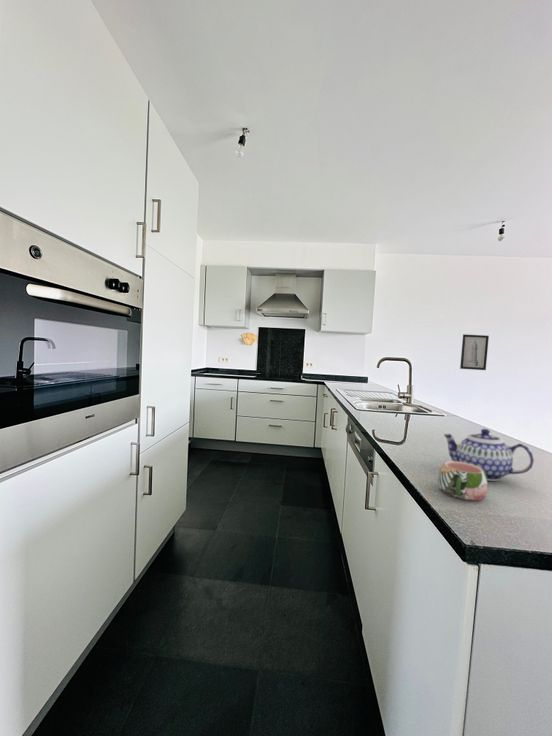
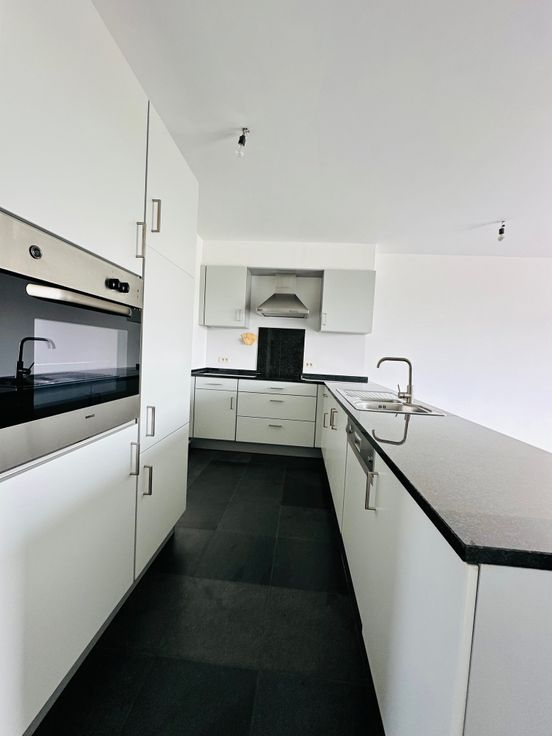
- teapot [442,428,535,482]
- wall art [459,333,490,371]
- mug [437,460,489,501]
